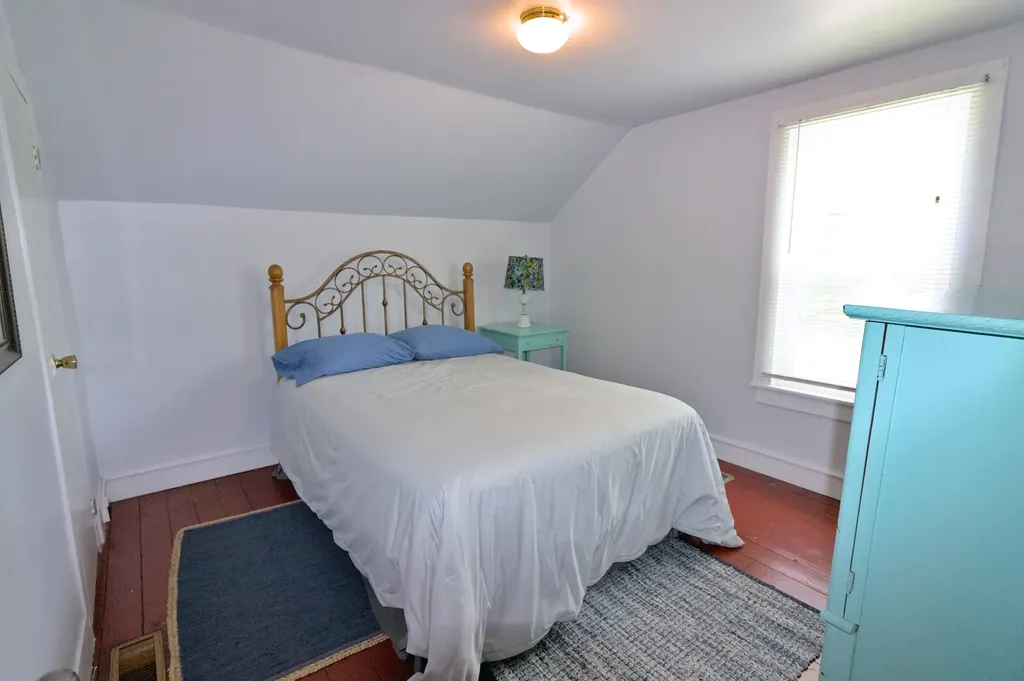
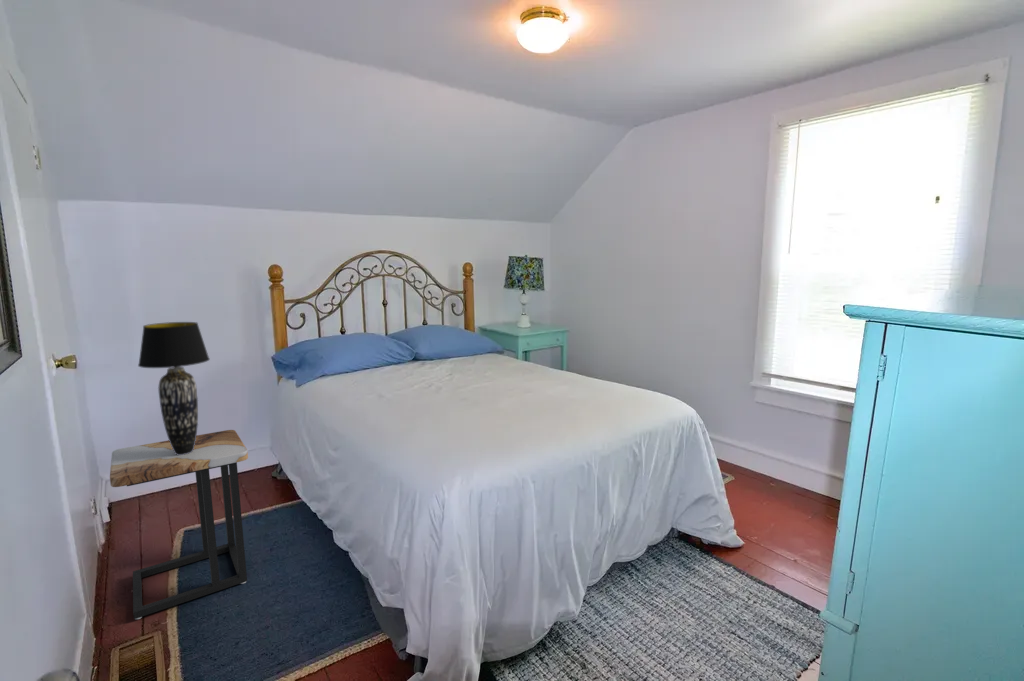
+ table lamp [137,321,211,455]
+ side table [109,429,249,620]
